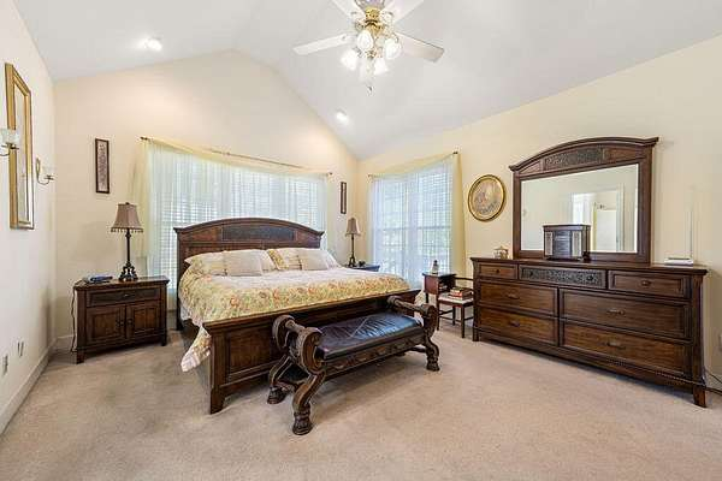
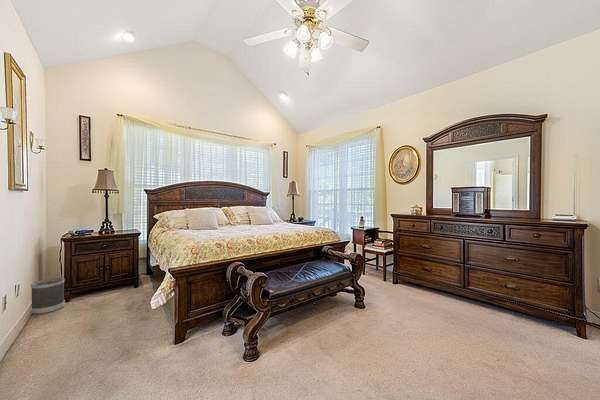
+ wastebasket [30,277,66,315]
